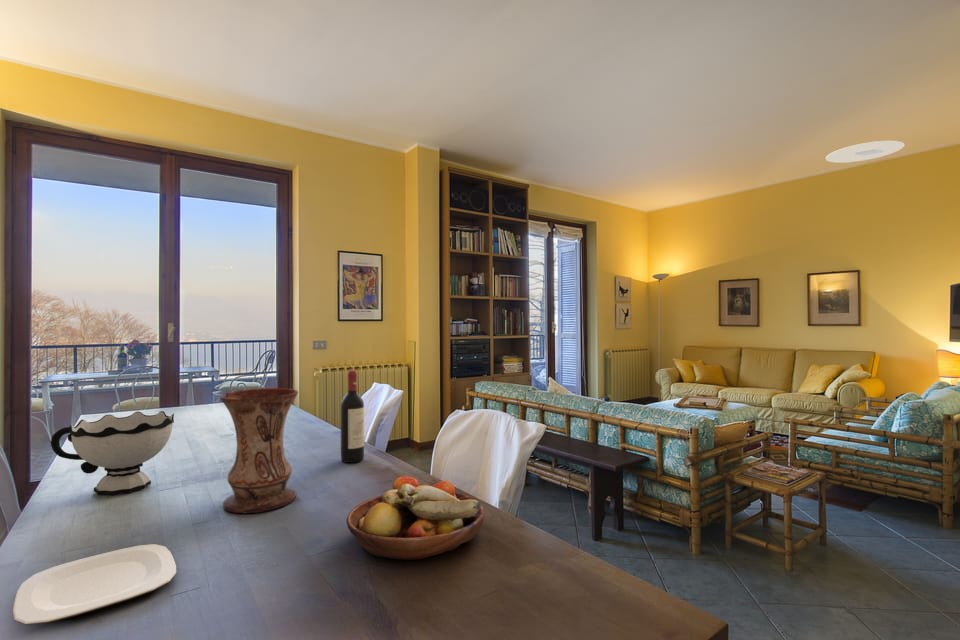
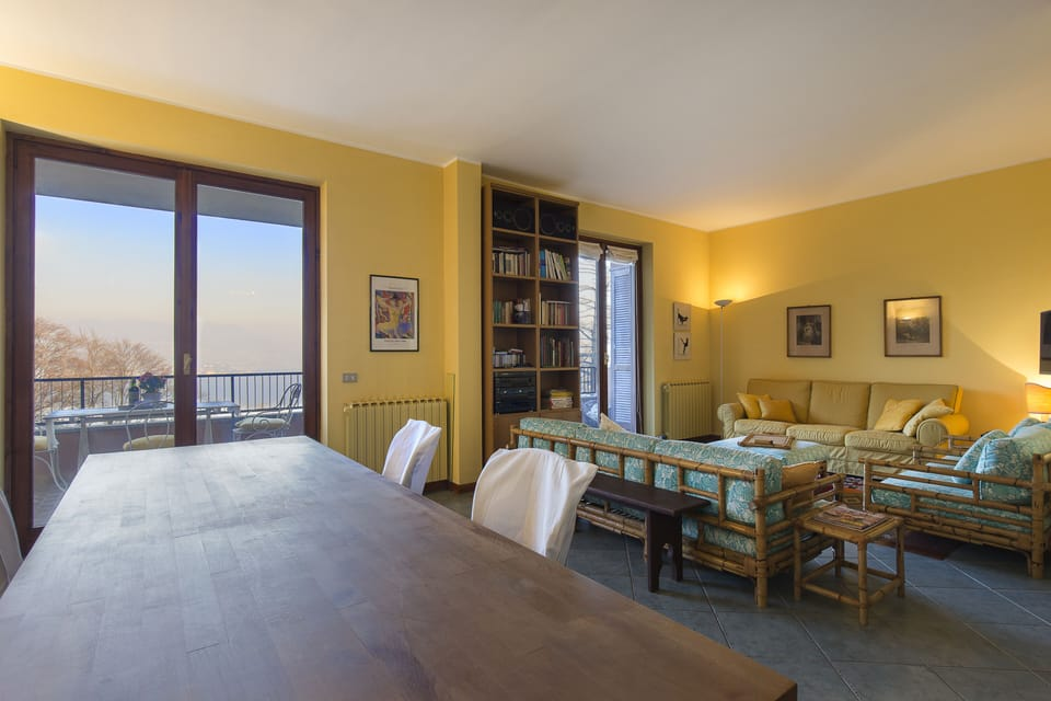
- wine bottle [340,369,365,464]
- fruit bowl [345,475,485,561]
- ceiling light [825,140,905,164]
- vase [219,387,299,514]
- plate [12,543,177,626]
- bowl [50,410,175,496]
